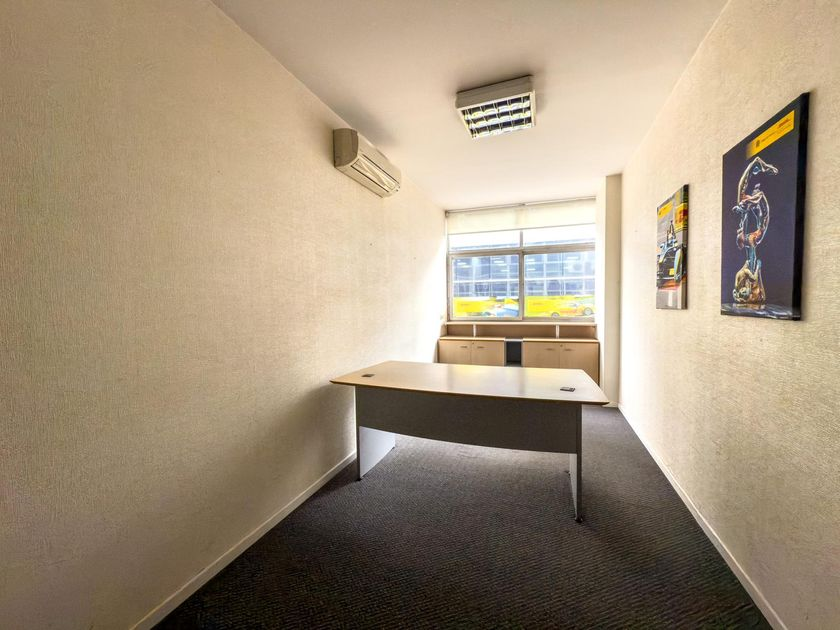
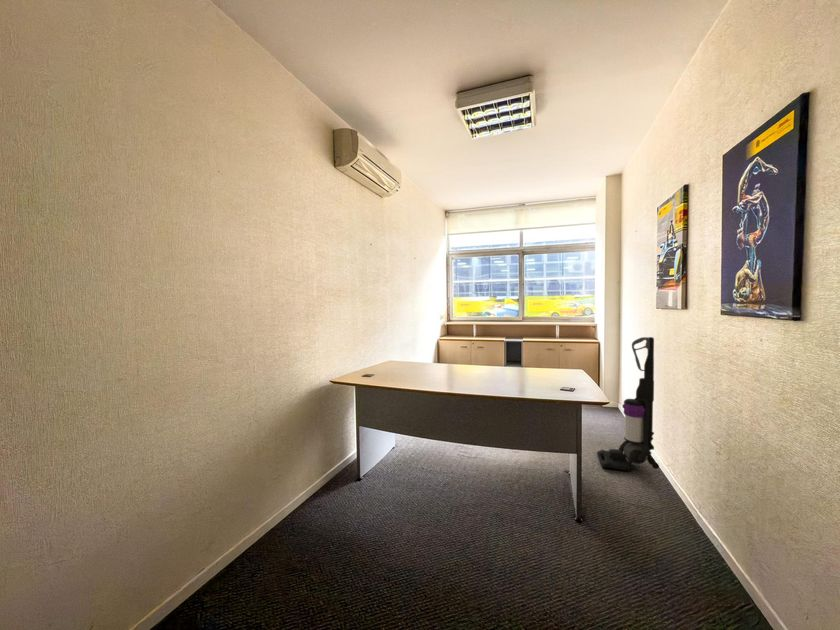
+ vacuum cleaner [596,336,660,471]
